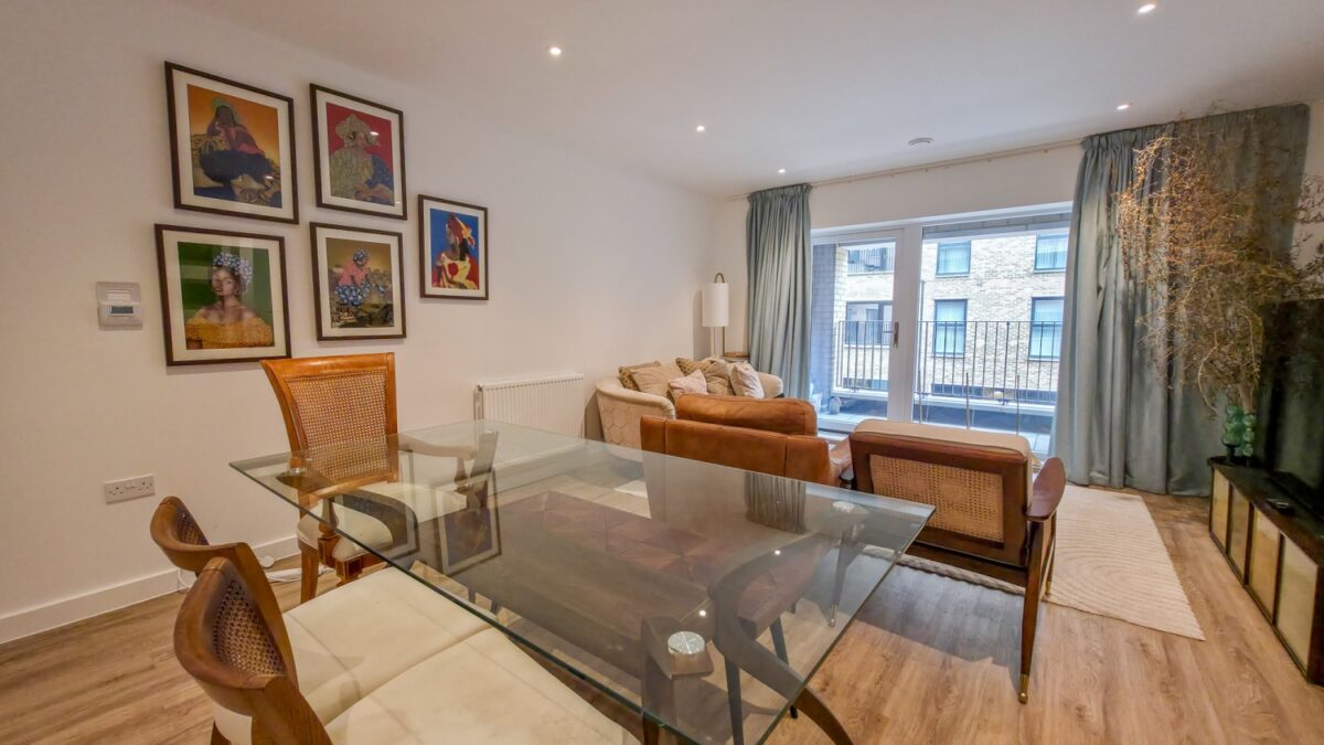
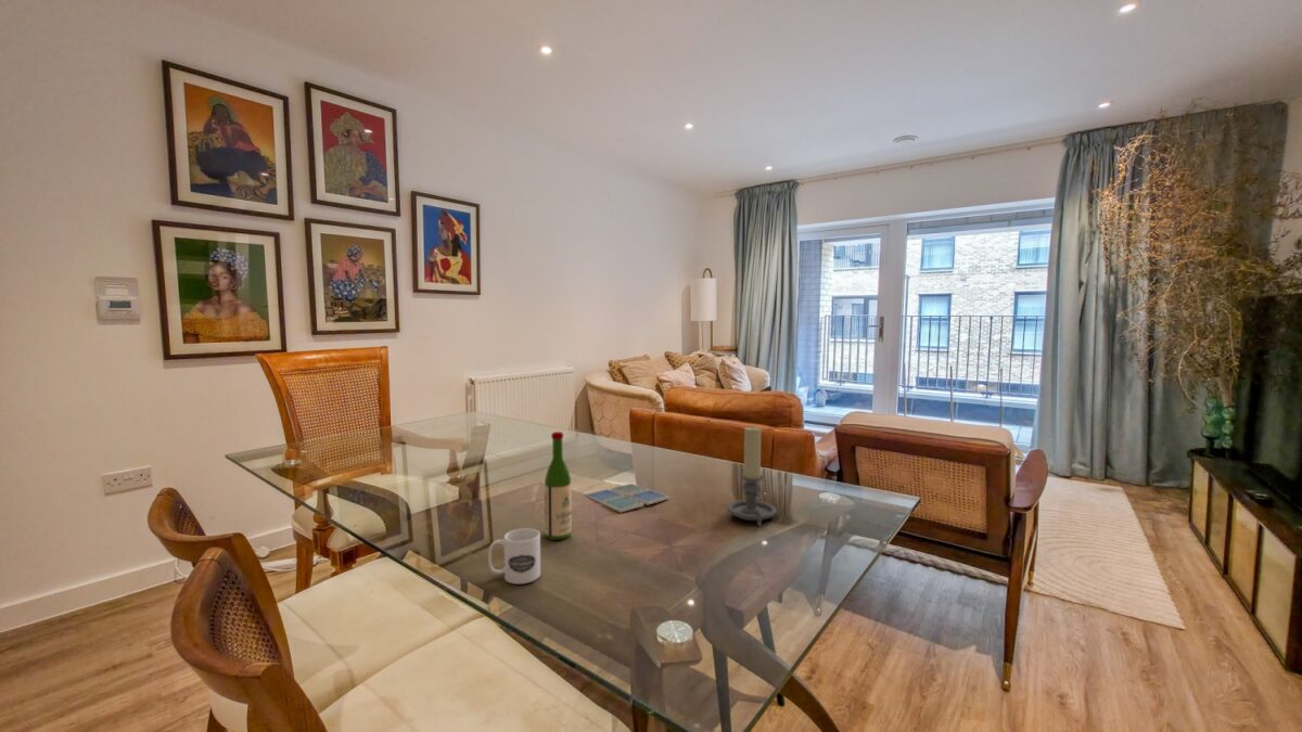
+ candle holder [726,425,778,527]
+ drink coaster [584,483,669,514]
+ mug [487,527,541,585]
+ wine bottle [544,431,573,541]
